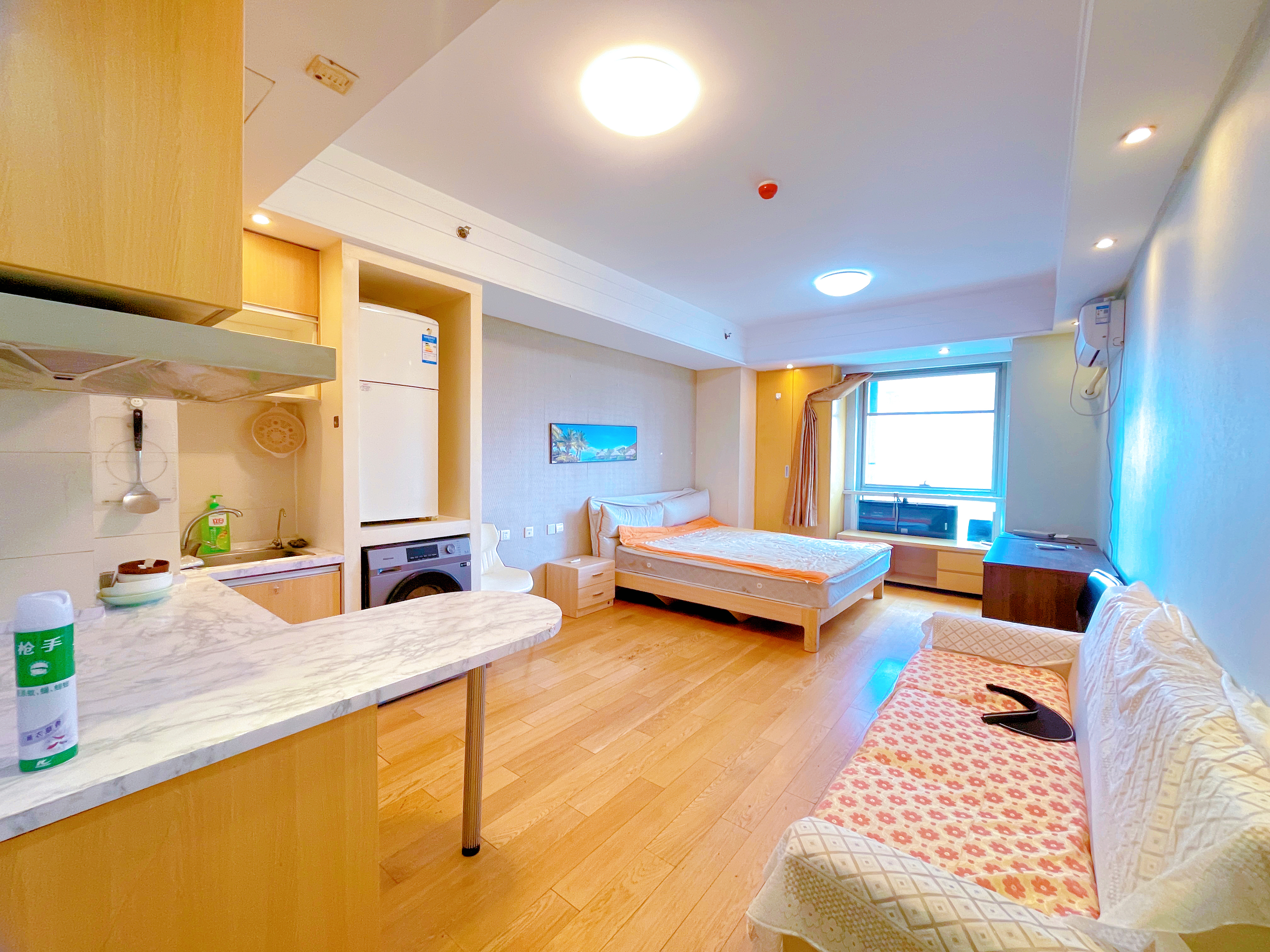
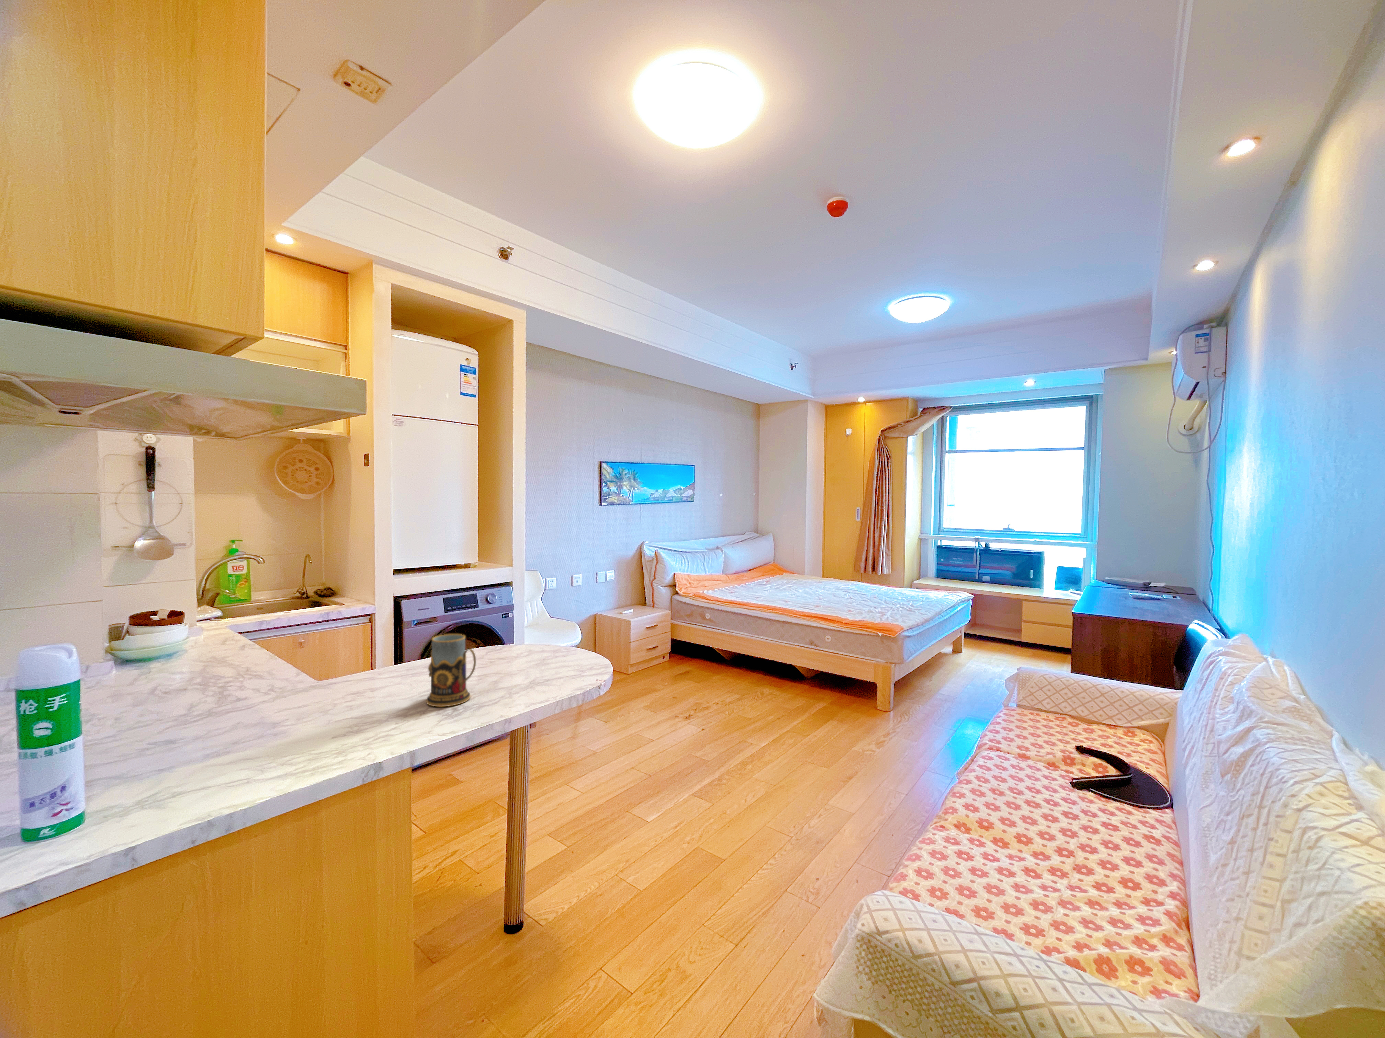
+ mug [426,633,477,708]
